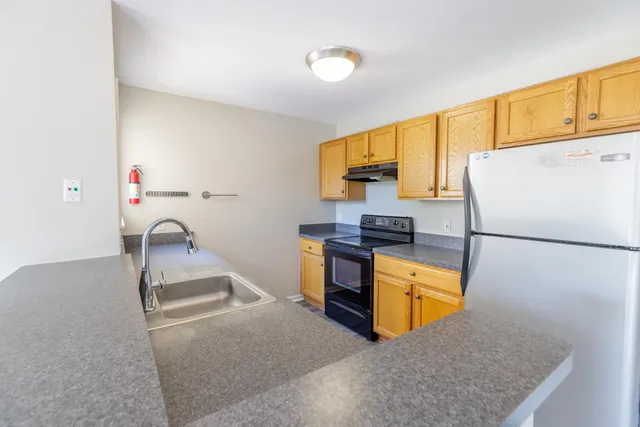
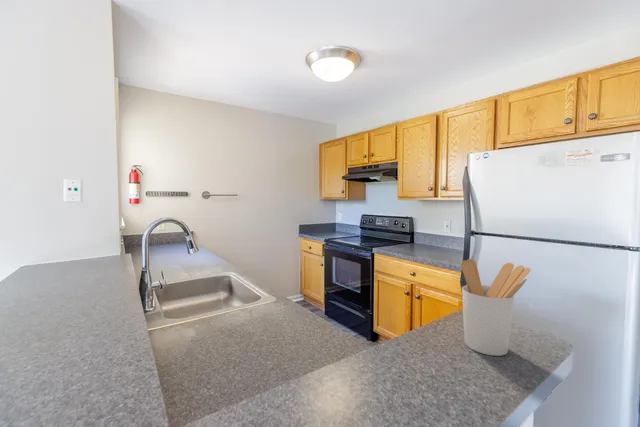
+ utensil holder [460,258,531,357]
